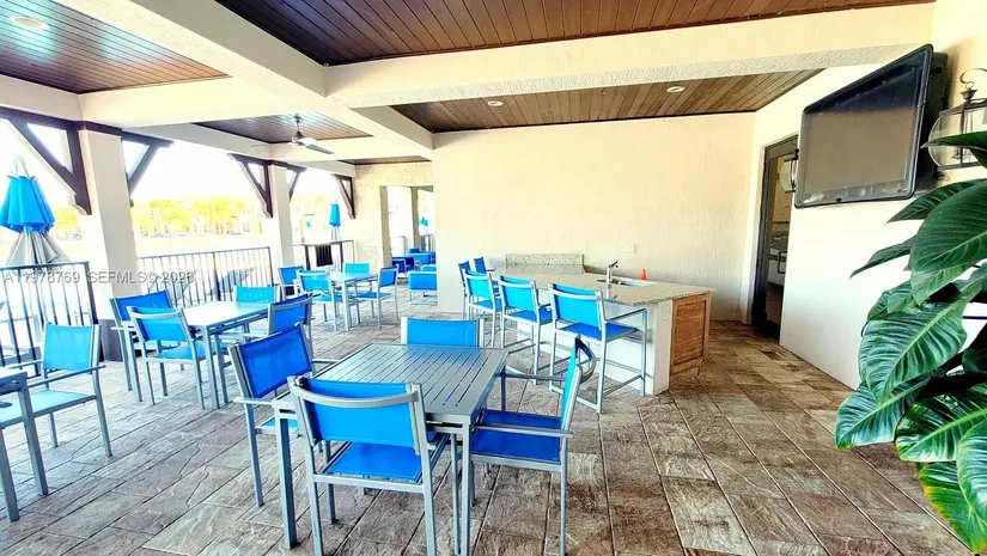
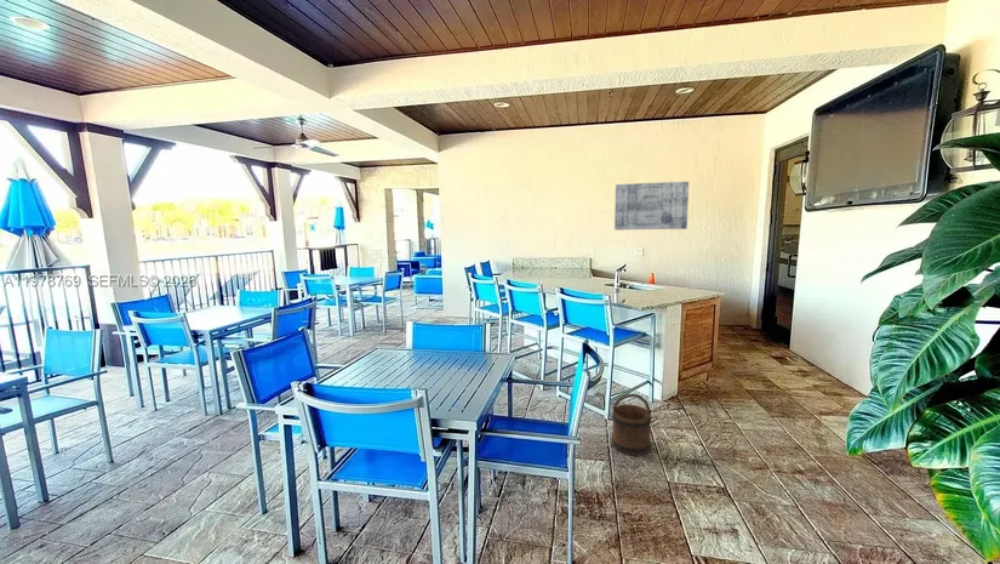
+ wall art [613,181,690,232]
+ bucket [611,393,652,457]
